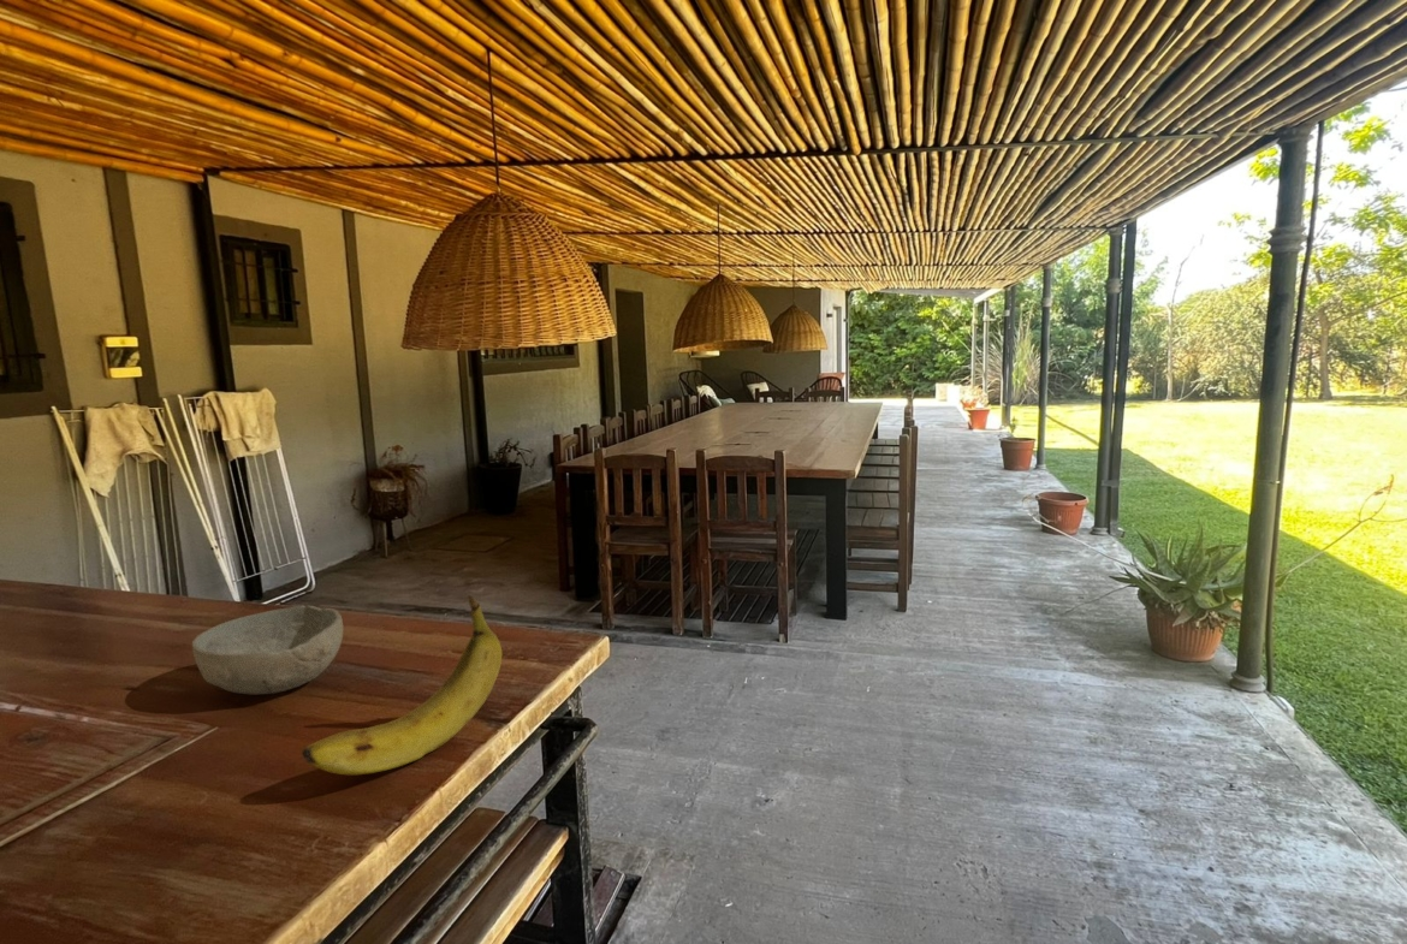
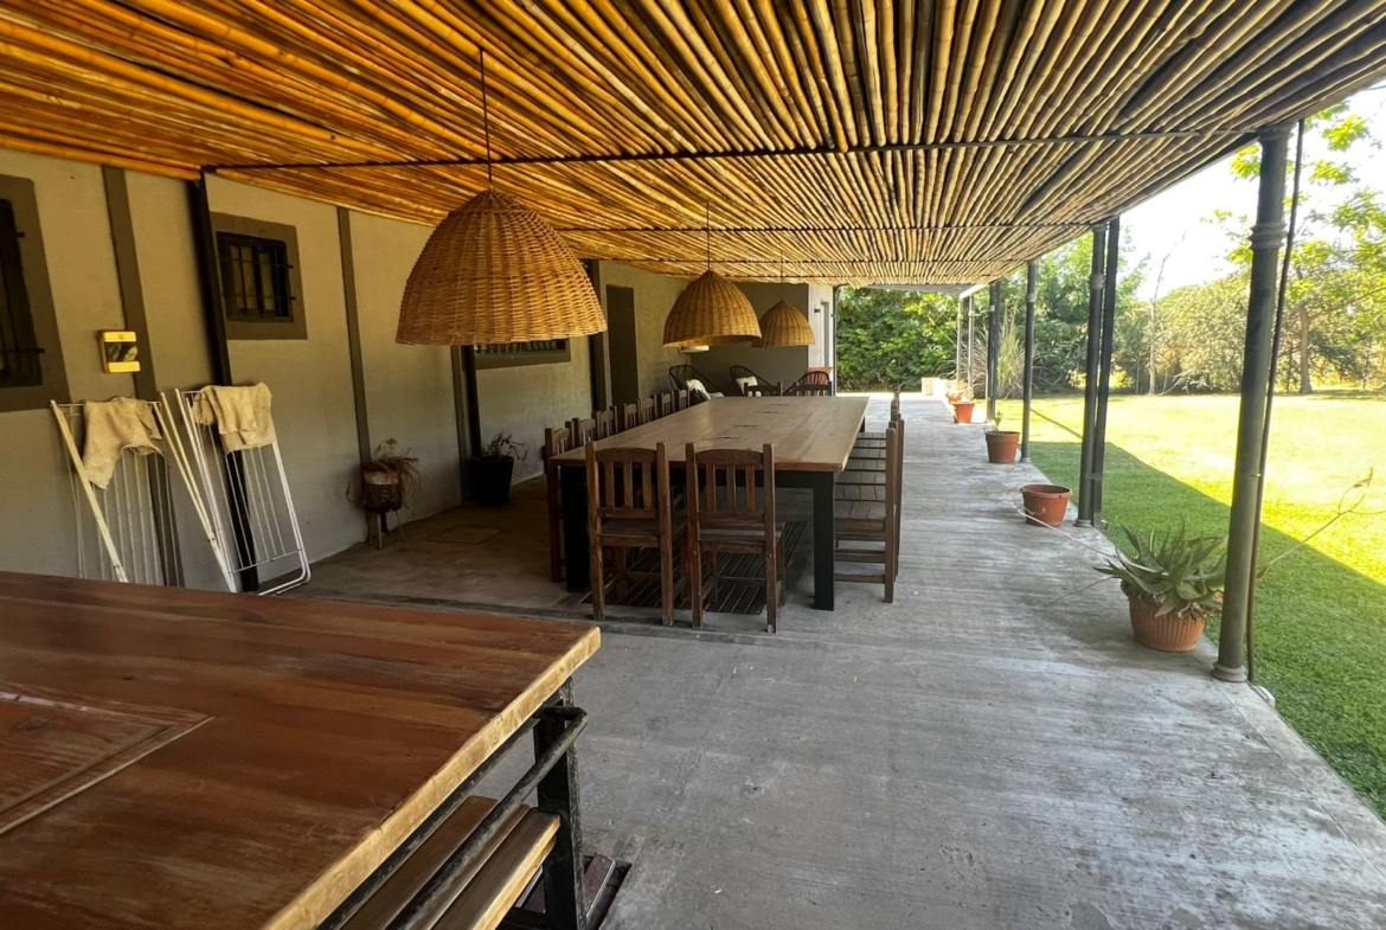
- banana [301,594,503,776]
- bowl [191,605,344,695]
